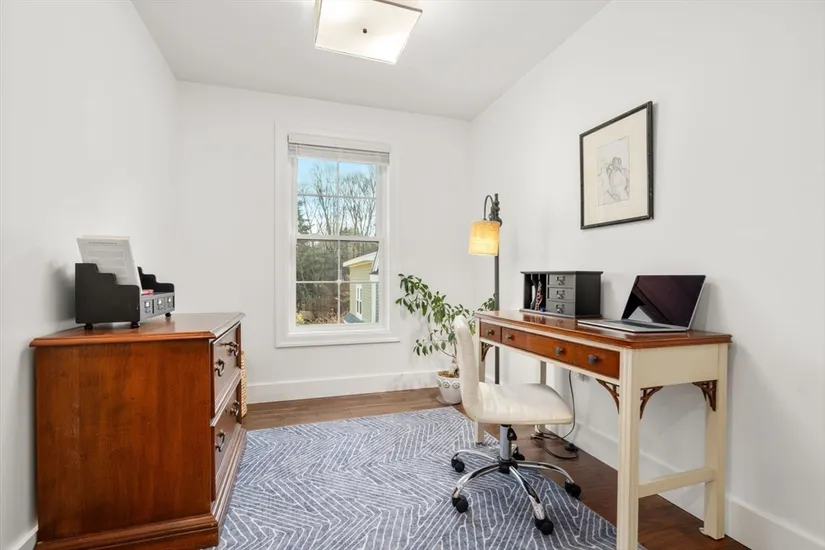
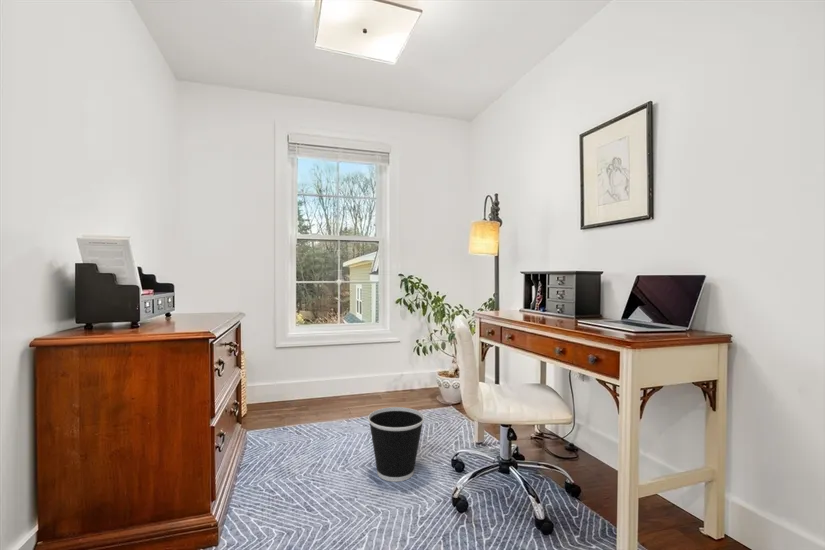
+ wastebasket [367,406,425,483]
